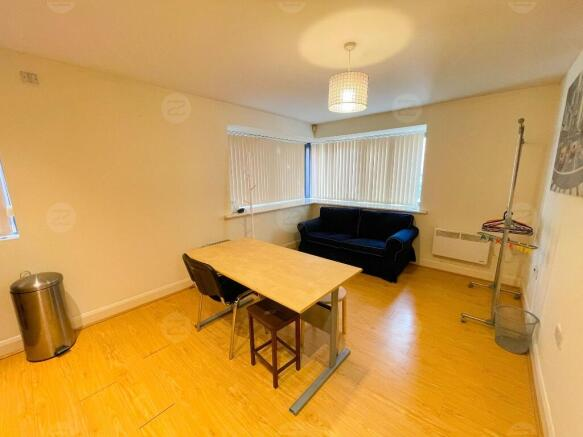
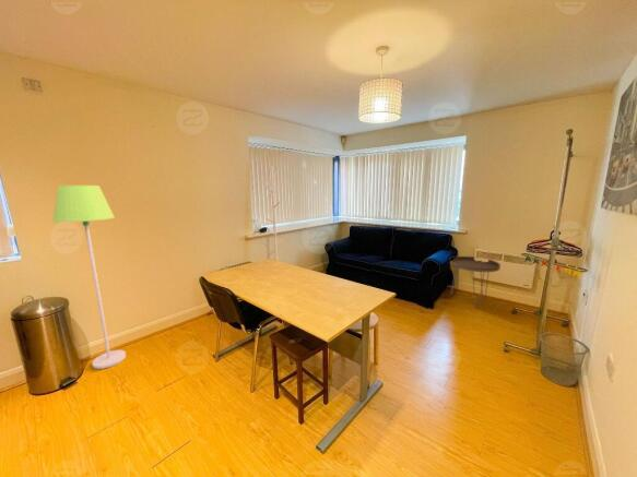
+ floor lamp [51,184,127,370]
+ side table [449,255,502,309]
